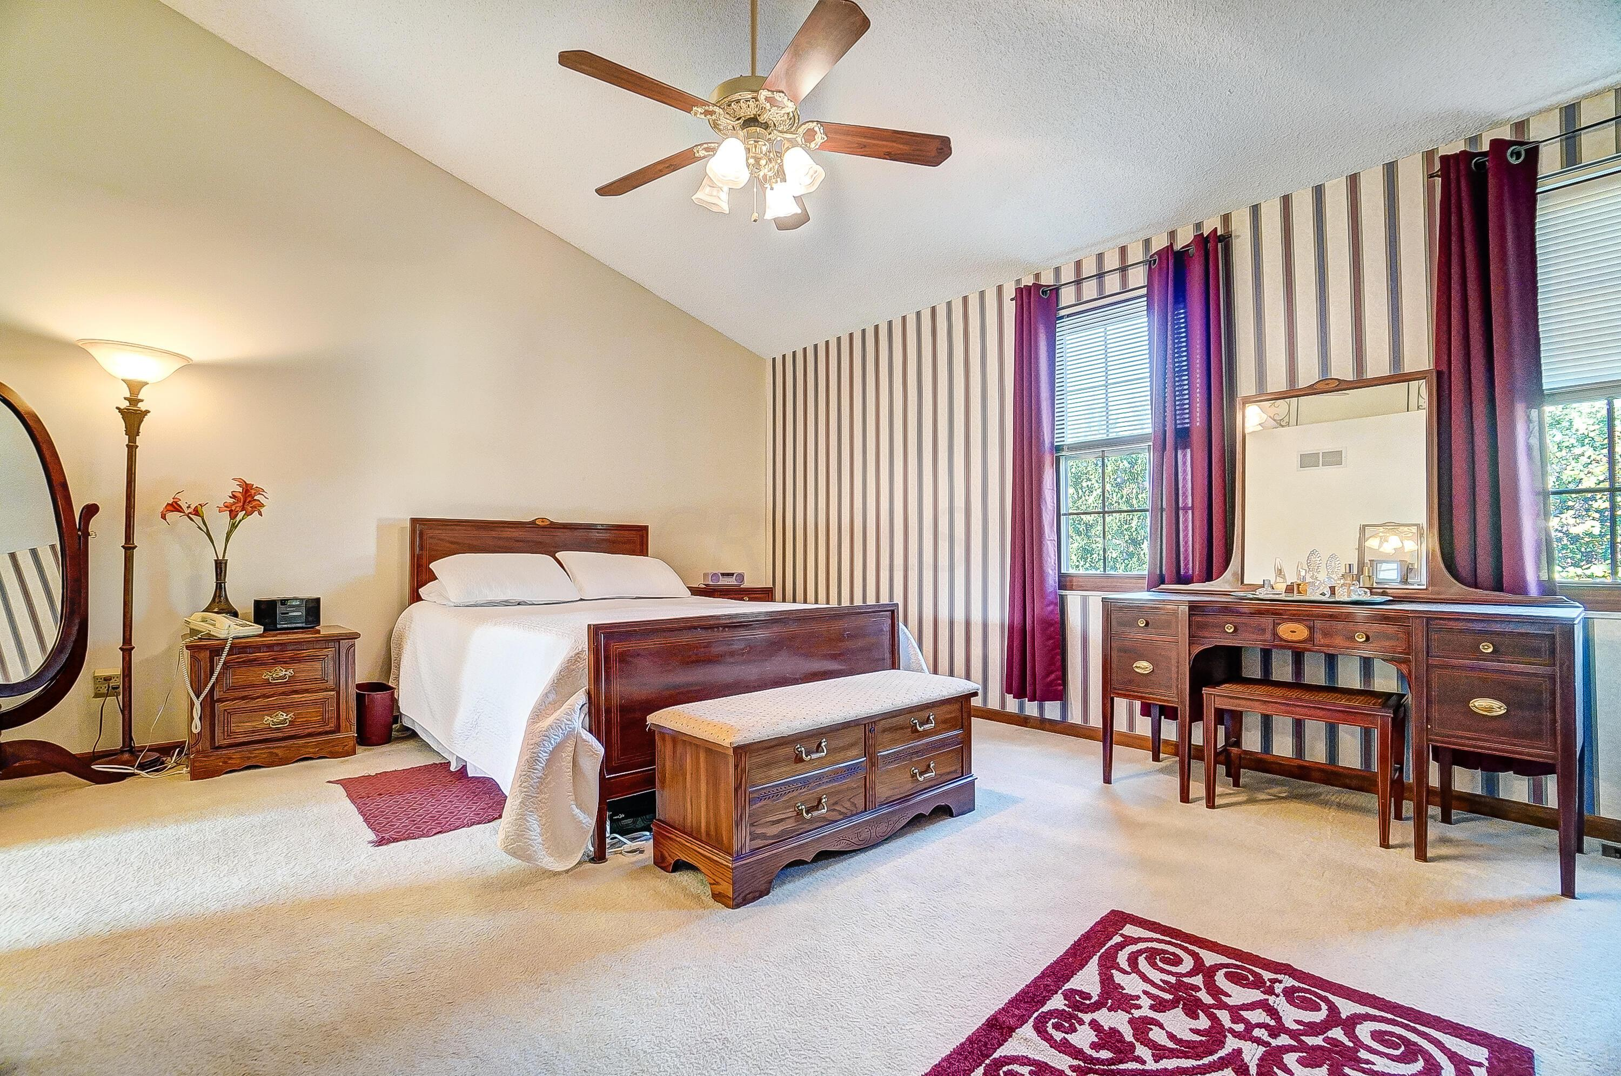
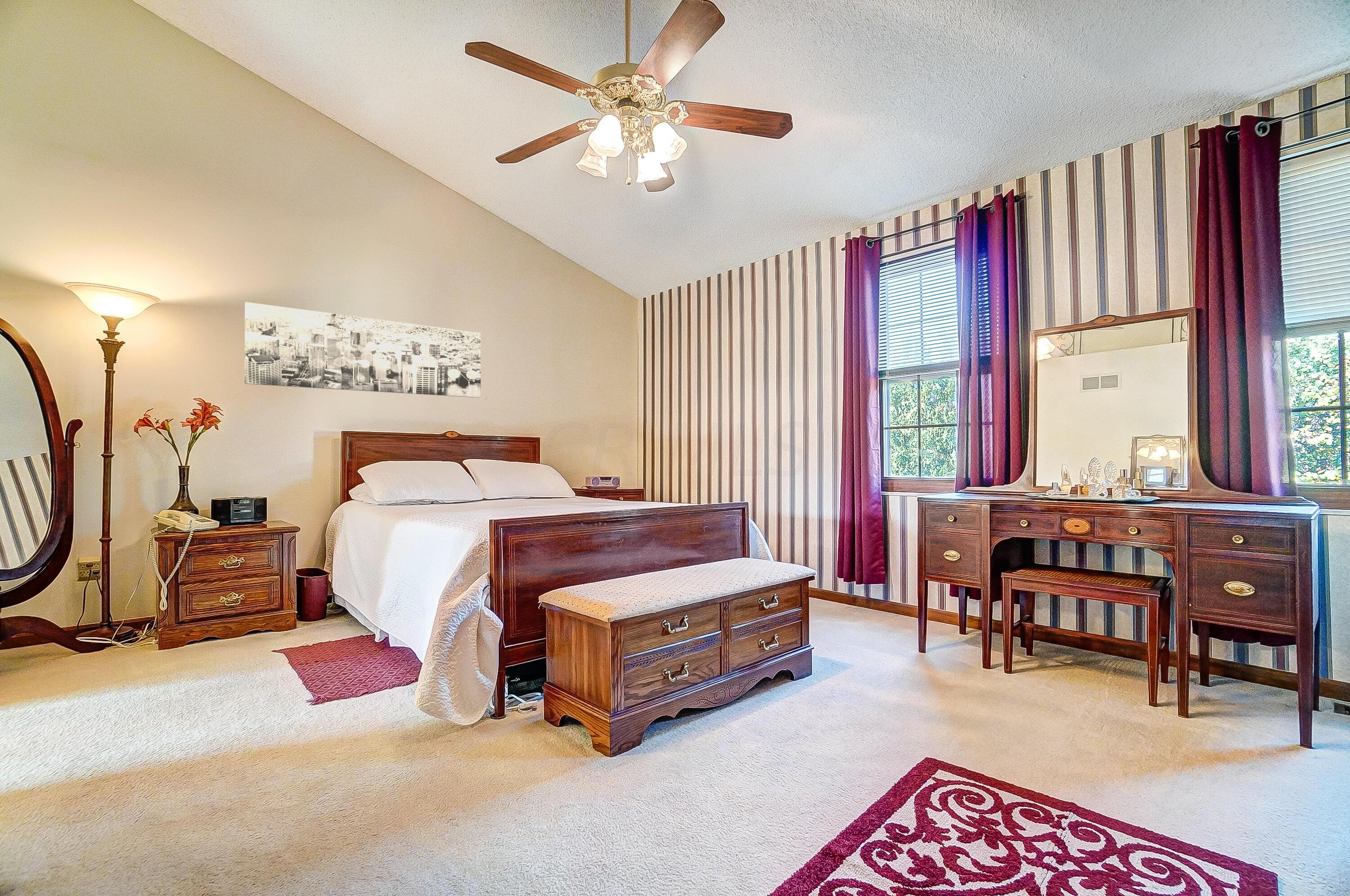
+ wall art [244,302,481,398]
